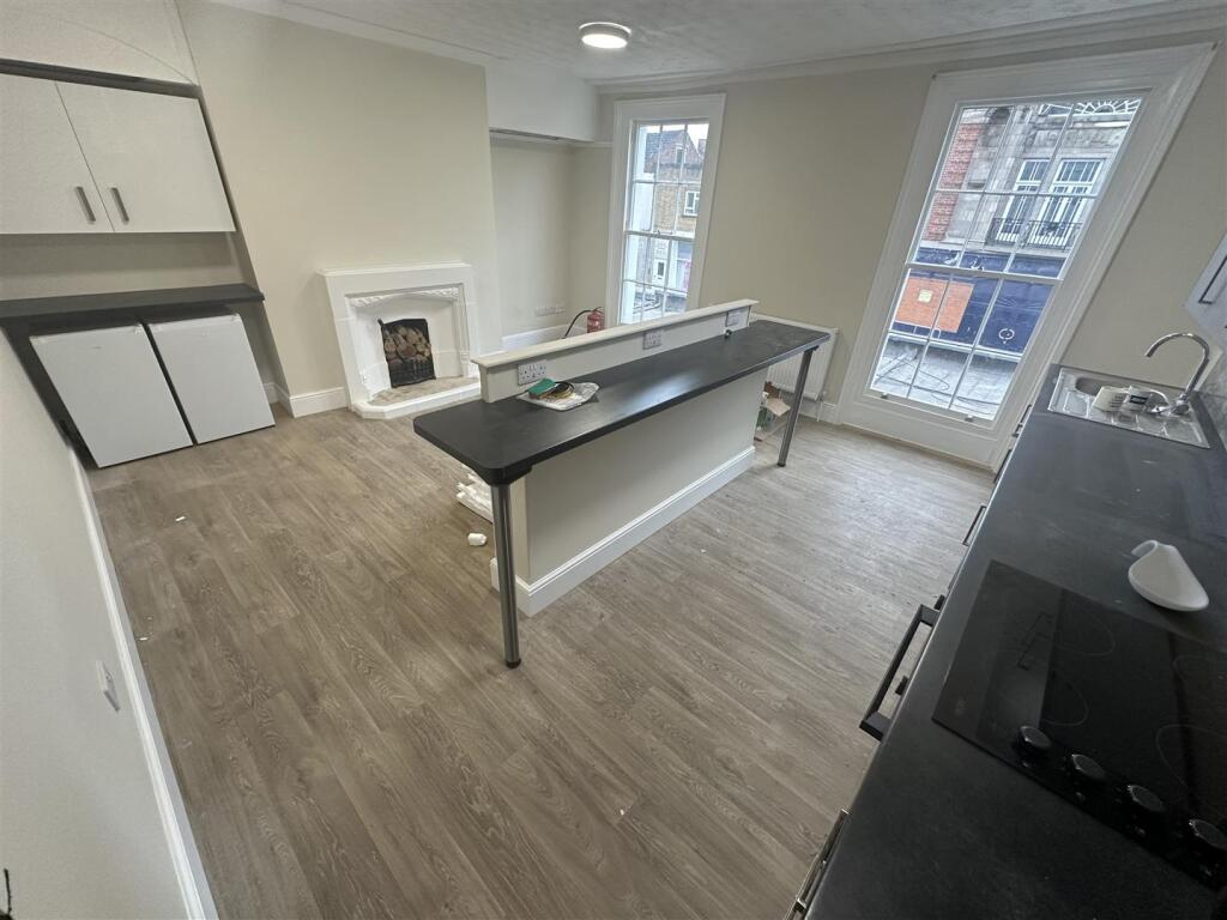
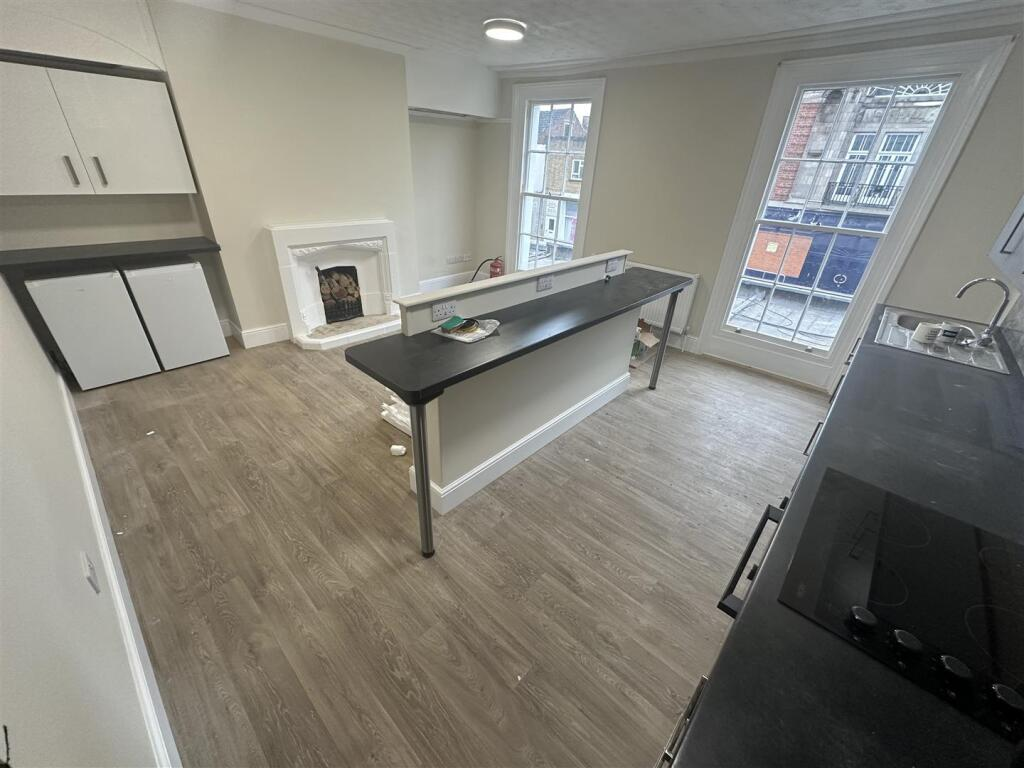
- spoon rest [1128,539,1210,612]
